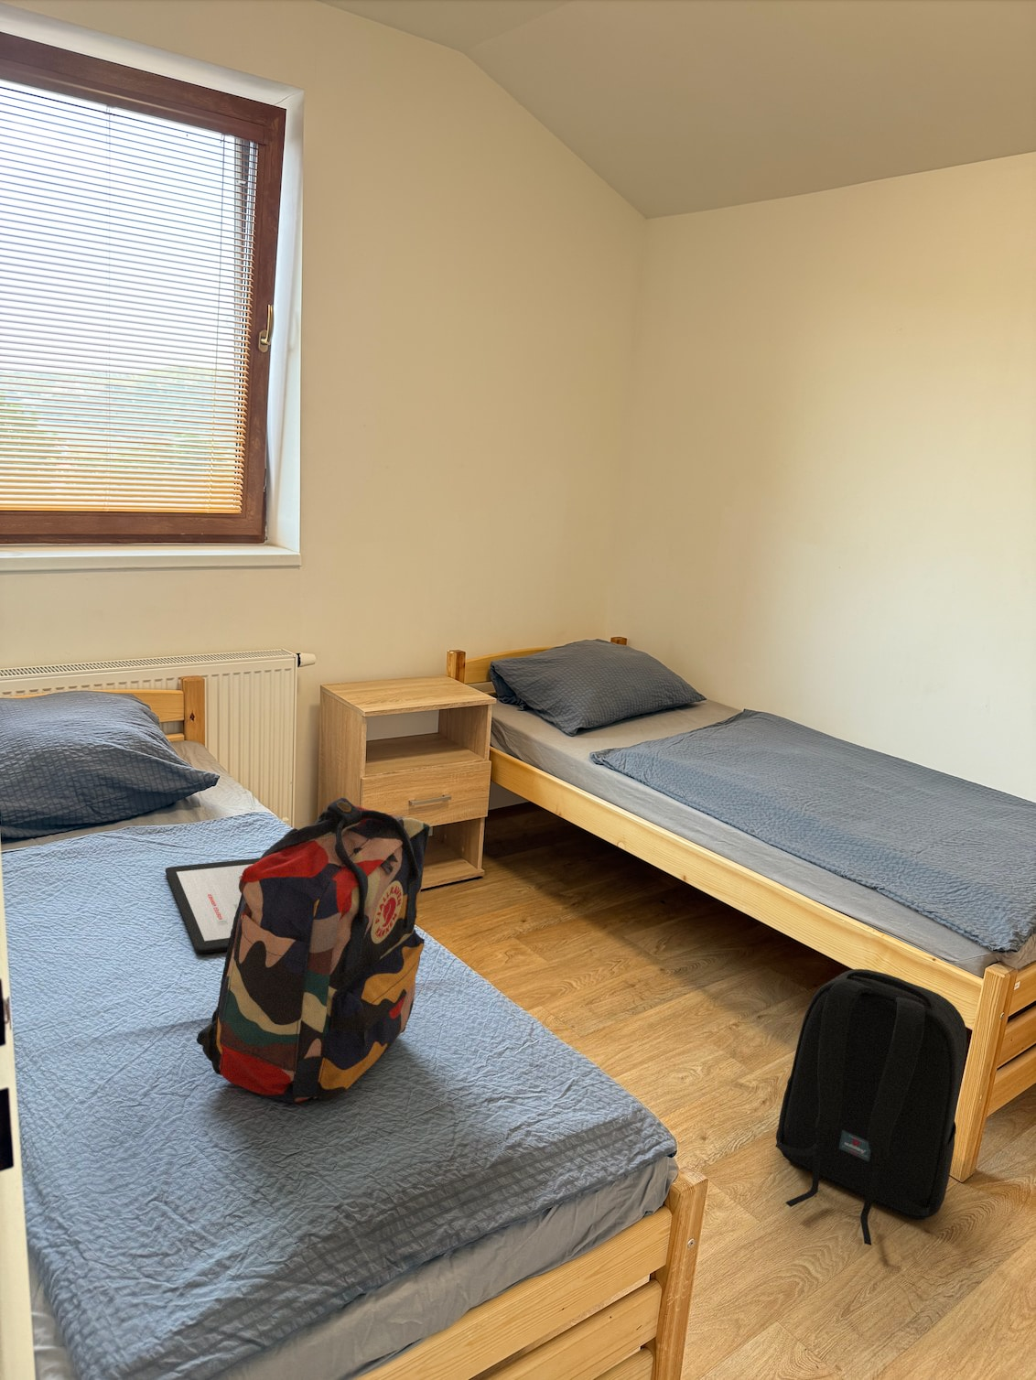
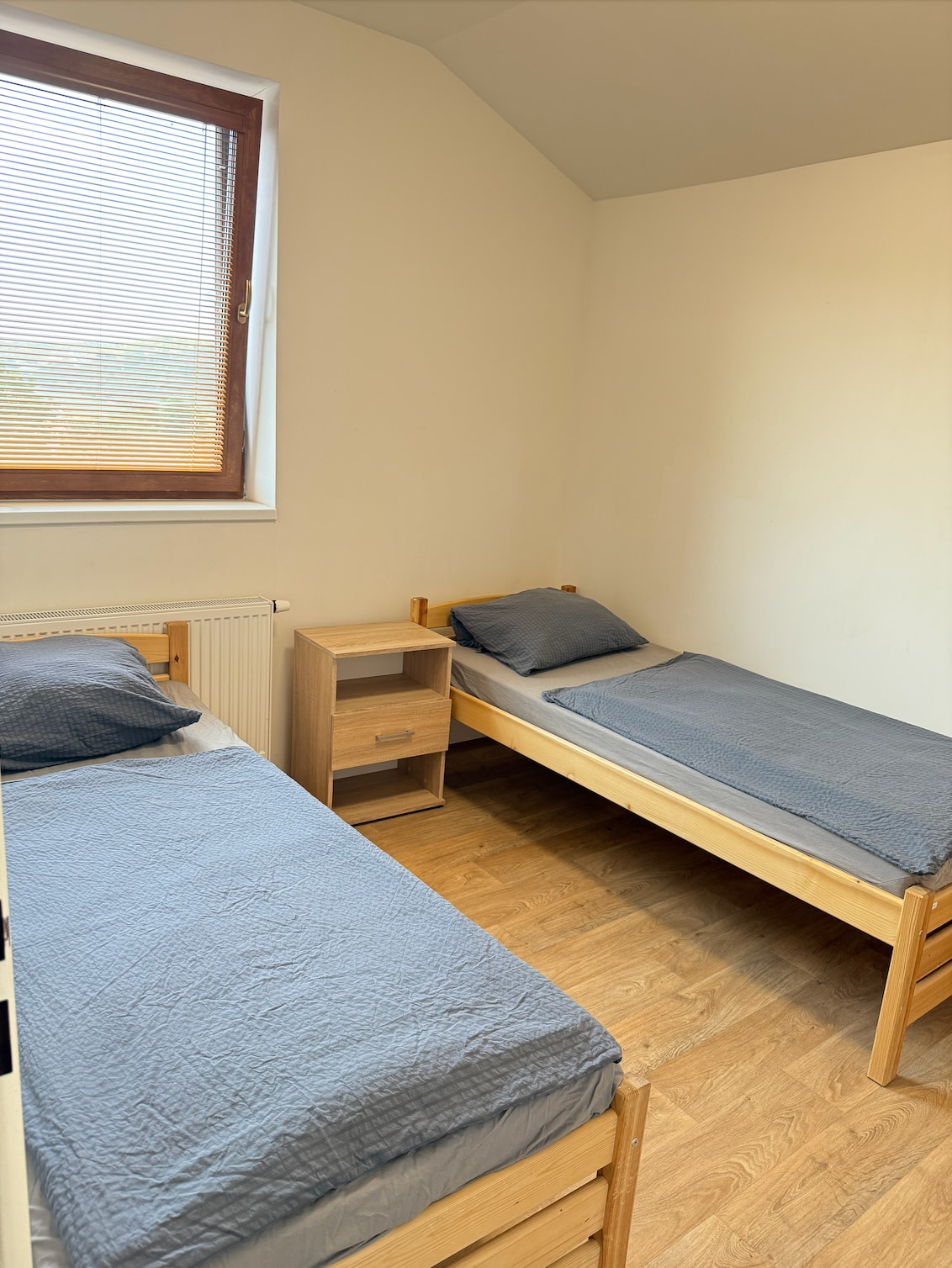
- backpack [196,797,431,1105]
- backpack [774,969,967,1246]
- tablet [164,858,261,954]
